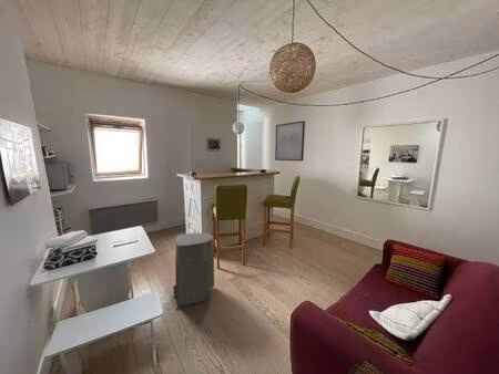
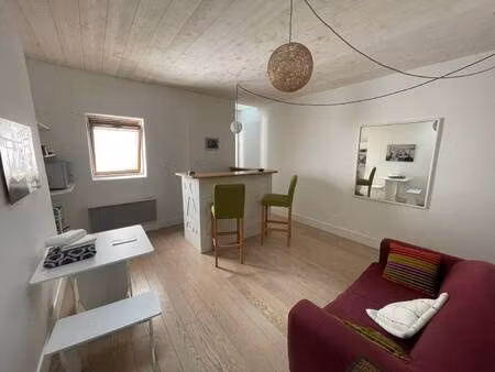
- air purifier [172,232,215,308]
- wall art [274,120,306,162]
